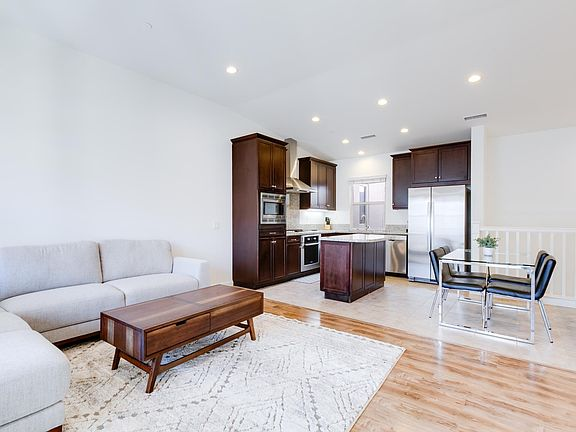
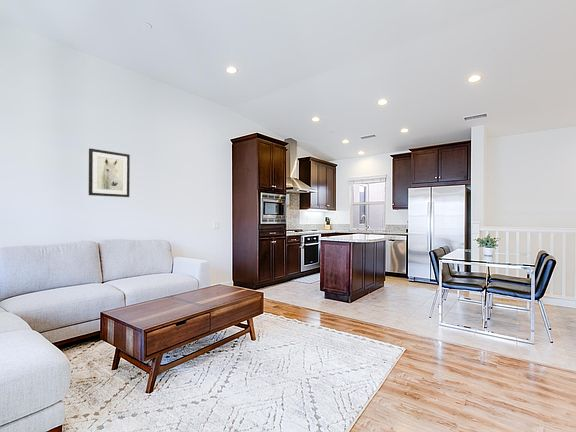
+ wall art [88,147,131,198]
